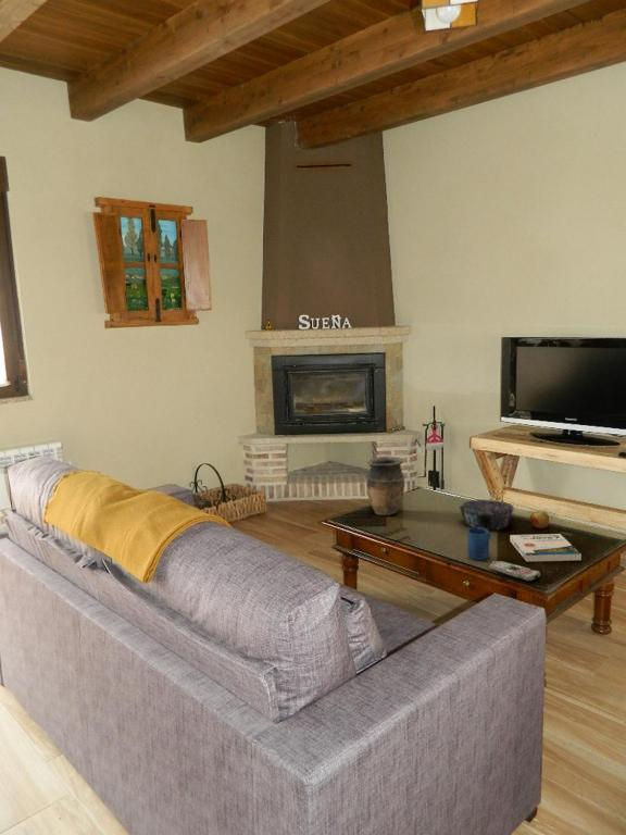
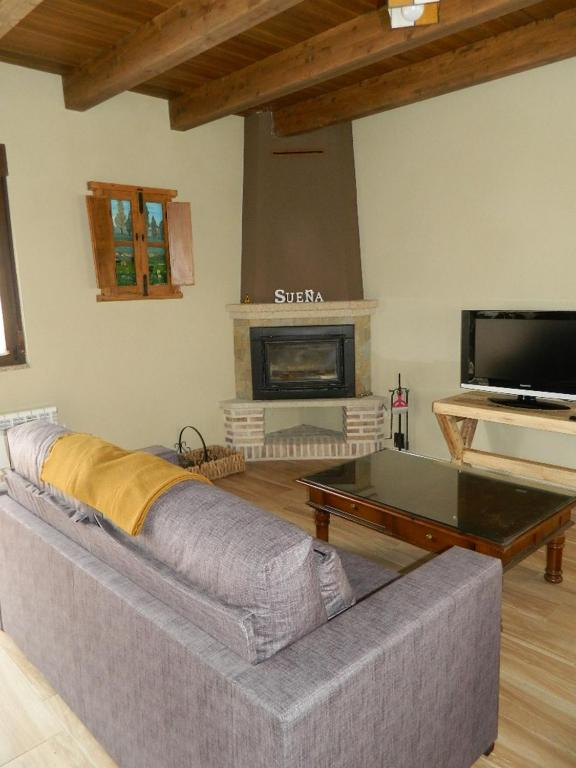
- vase [365,456,406,516]
- remote control [489,560,541,583]
- decorative bowl [459,498,515,531]
- apple [529,510,550,529]
- mug [466,527,491,561]
- book [509,533,583,563]
